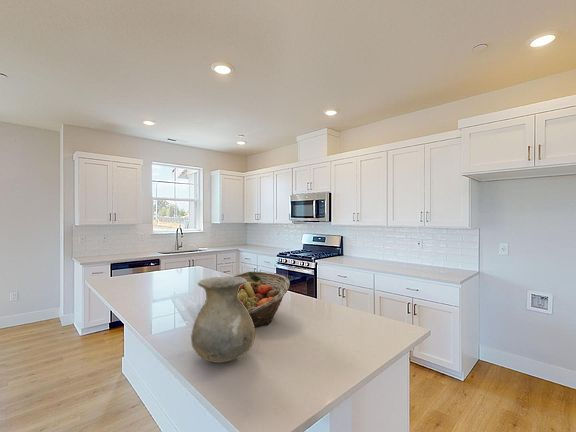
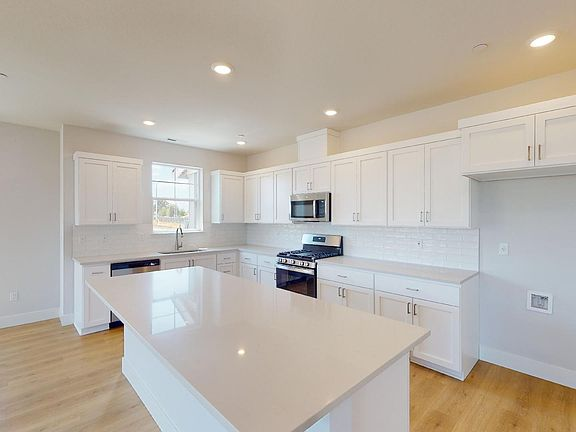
- fruit basket [204,271,291,328]
- vase [190,275,256,364]
